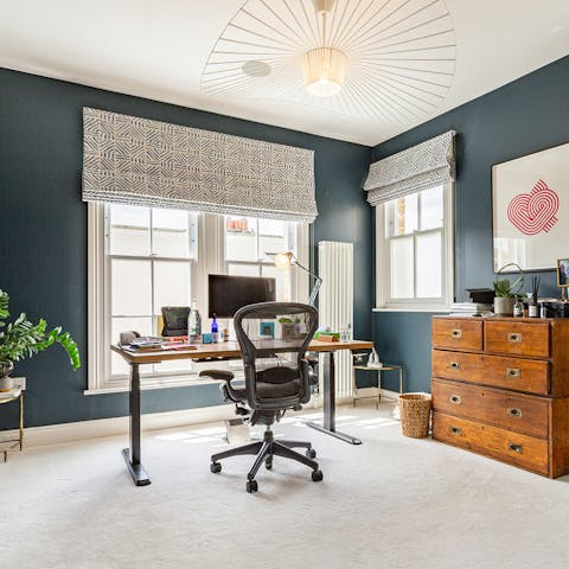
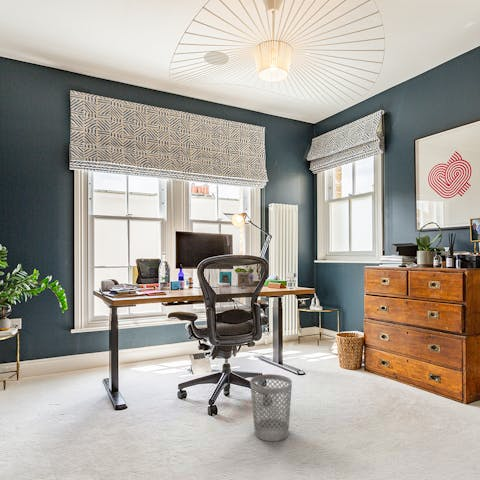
+ wastebasket [249,373,293,442]
